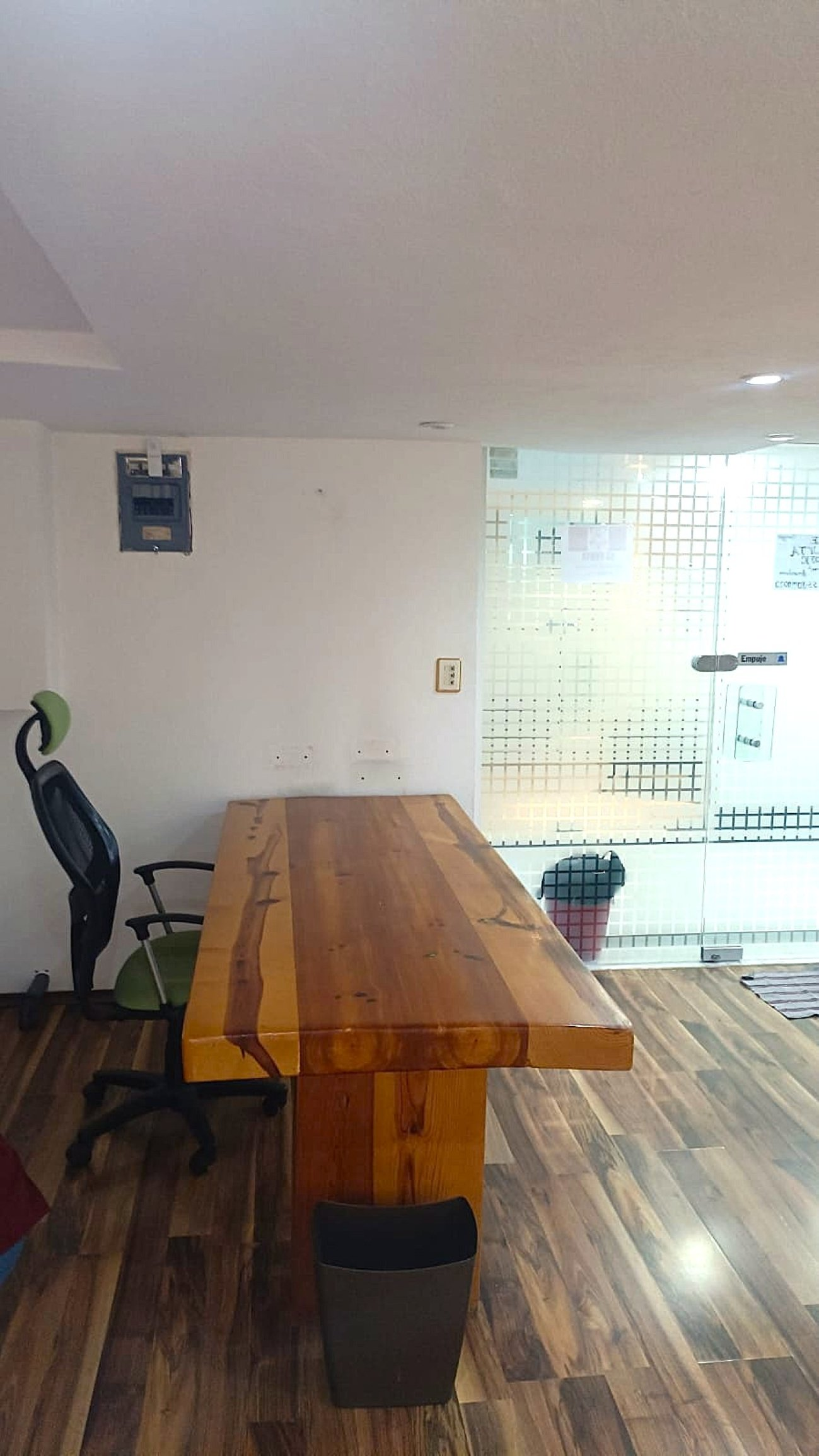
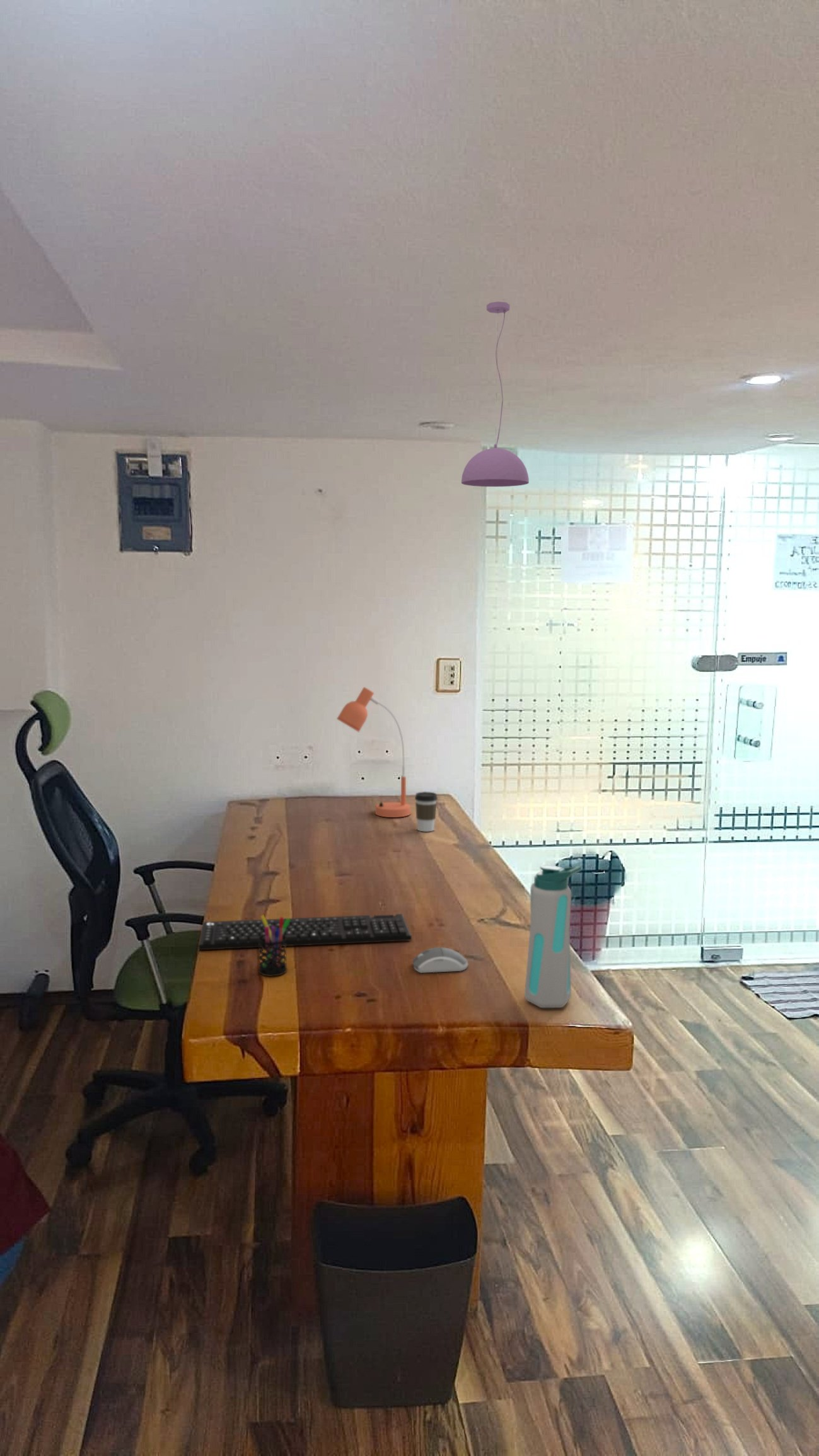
+ desk lamp [336,686,412,818]
+ pen holder [258,915,290,977]
+ pendant light [461,301,530,487]
+ keyboard [198,913,412,950]
+ computer mouse [412,947,468,973]
+ water bottle [524,864,582,1008]
+ coffee cup [414,791,438,832]
